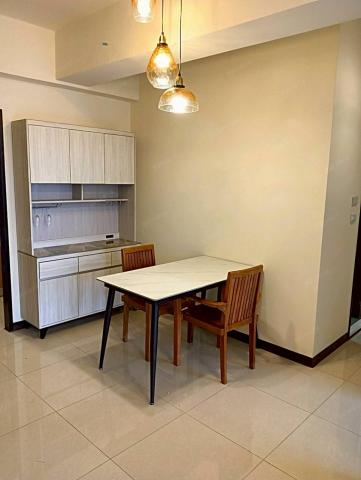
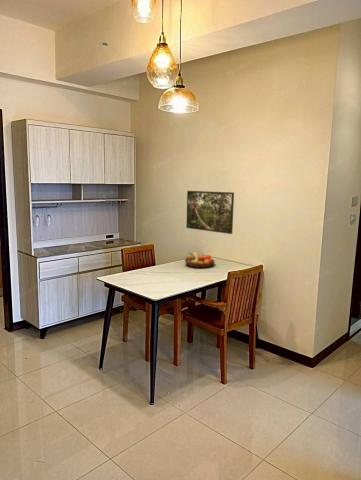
+ fruit bowl [184,251,216,269]
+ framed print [185,190,235,235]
